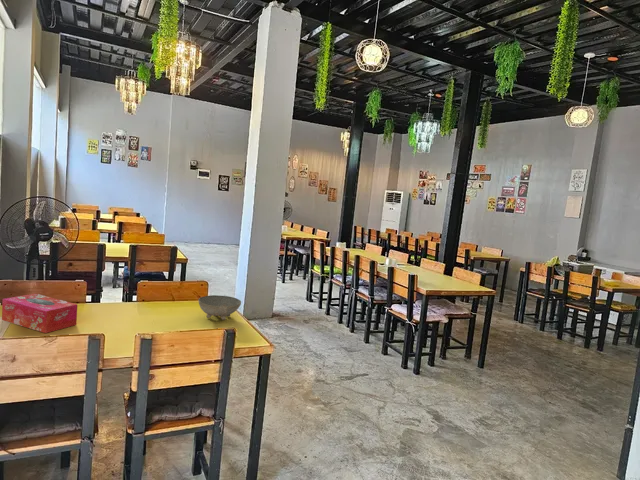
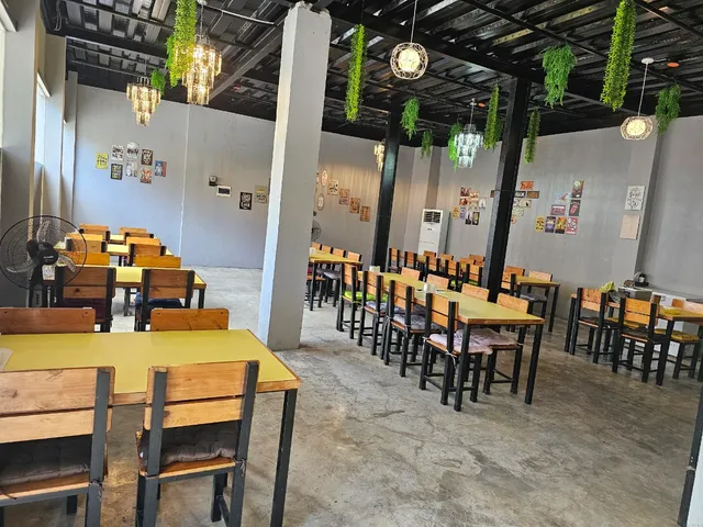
- bowl [198,294,242,321]
- tissue box [1,293,78,334]
